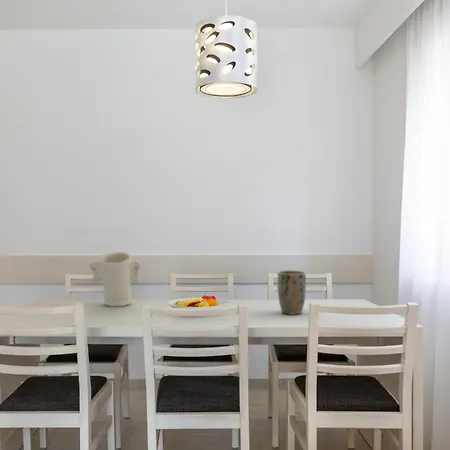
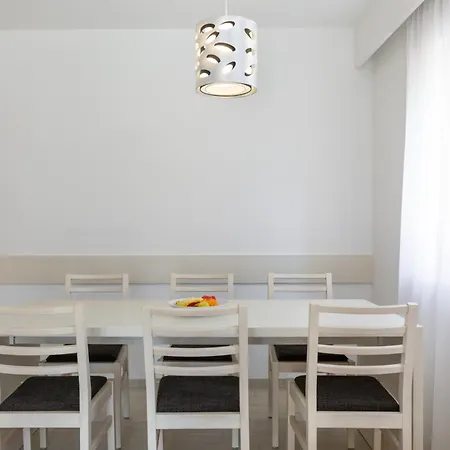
- plant pot [277,269,307,316]
- decorative vase [88,251,142,308]
